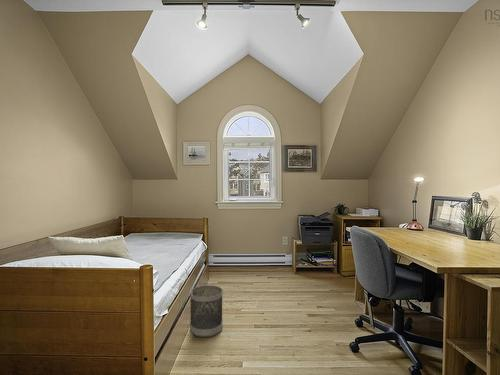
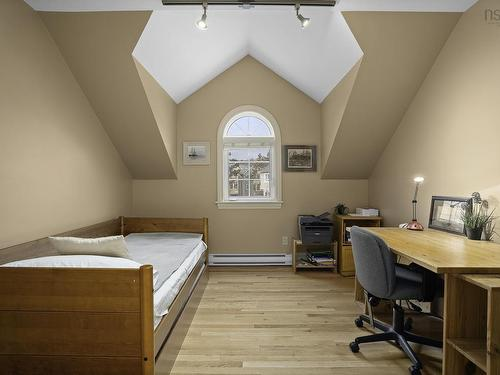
- wastebasket [189,284,224,338]
